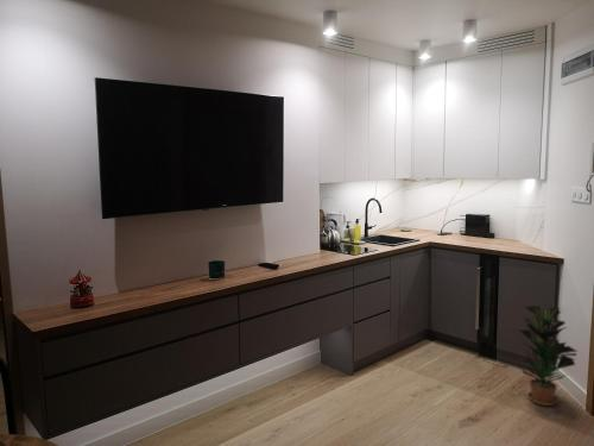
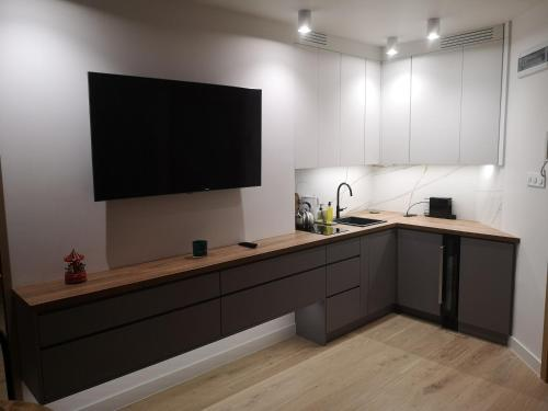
- potted plant [516,304,579,407]
